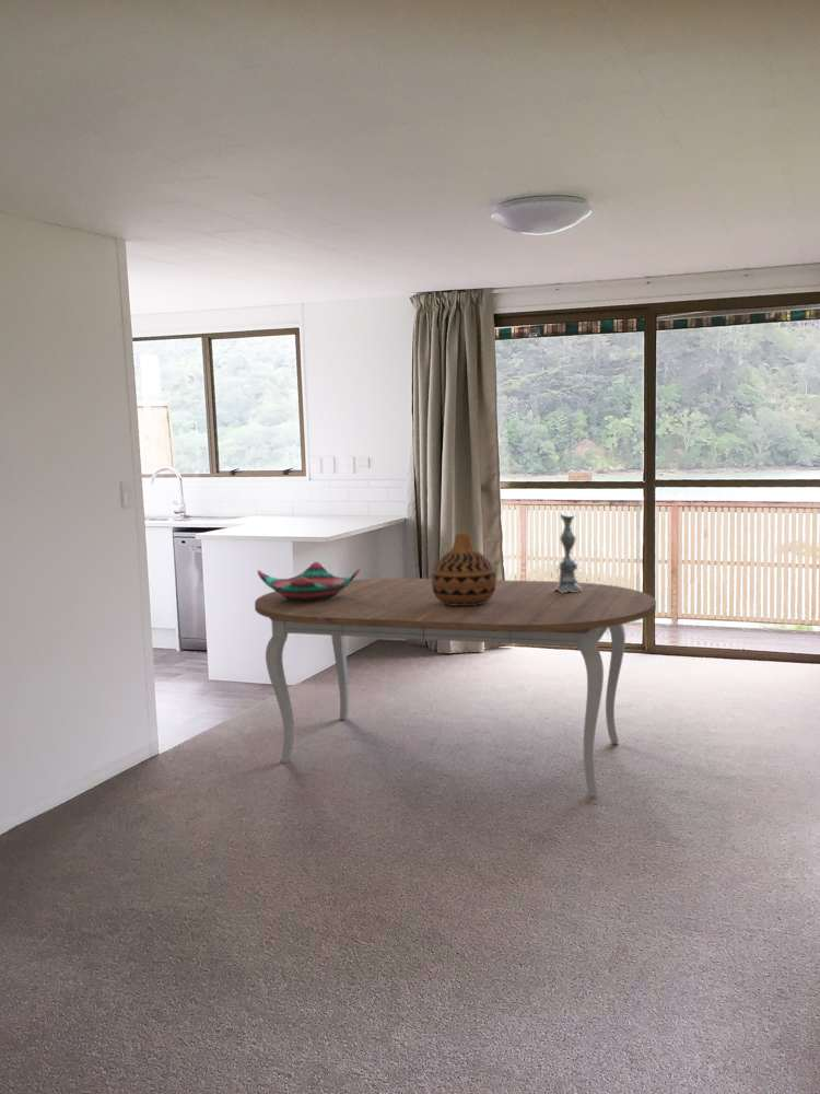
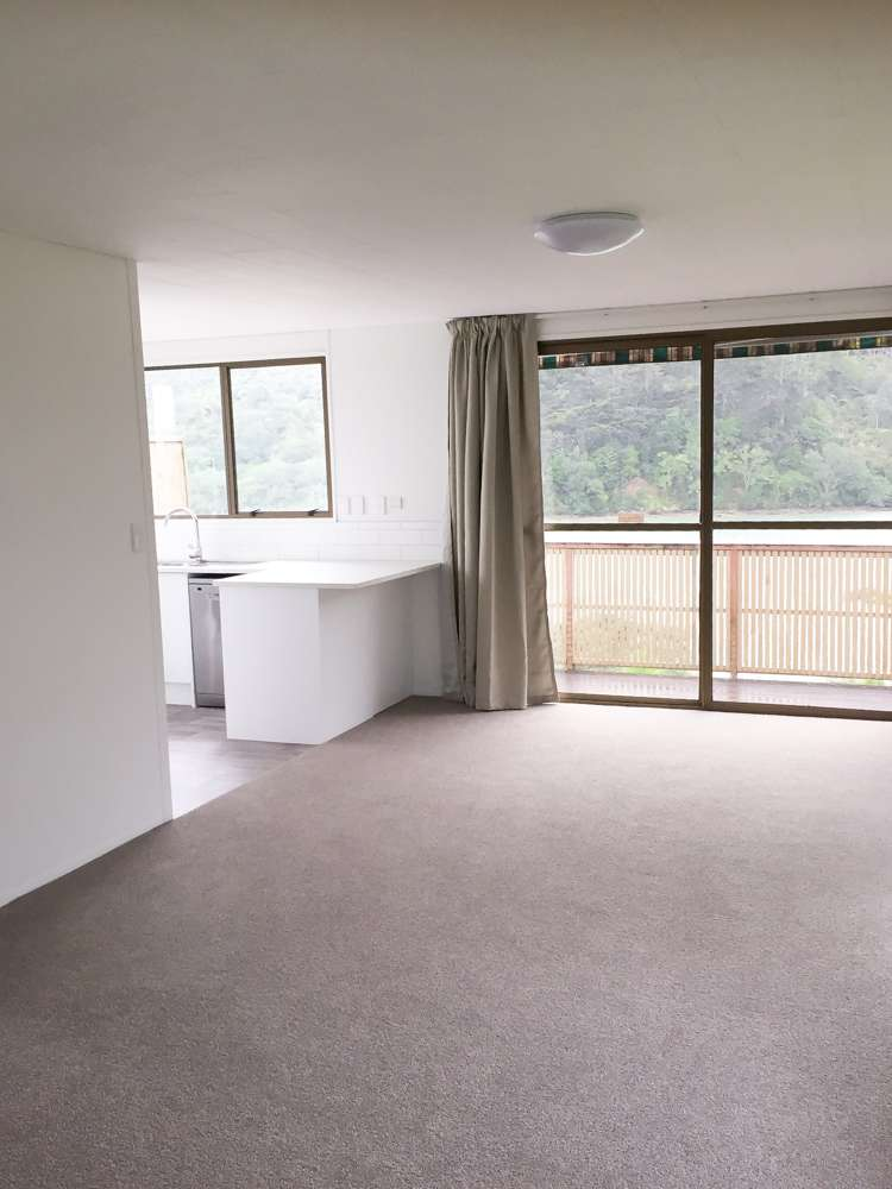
- vase [431,532,497,605]
- decorative bowl [257,561,361,602]
- candlestick [552,513,582,593]
- dining table [254,578,657,796]
